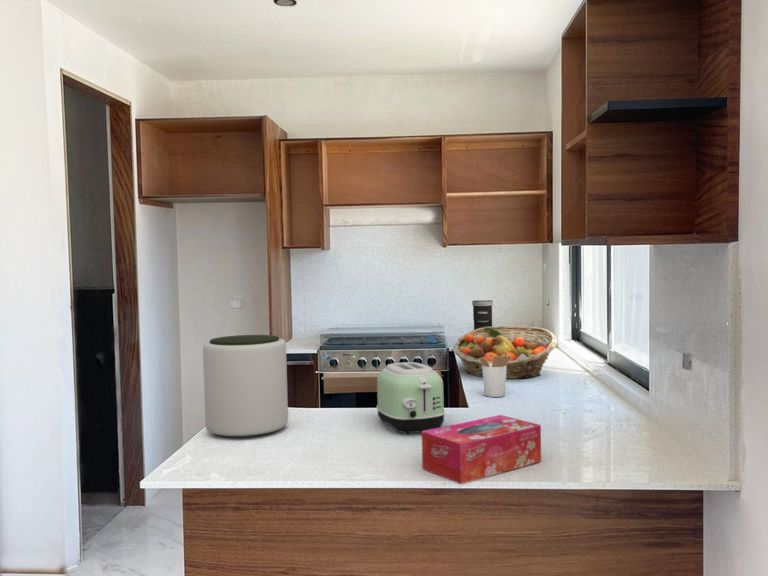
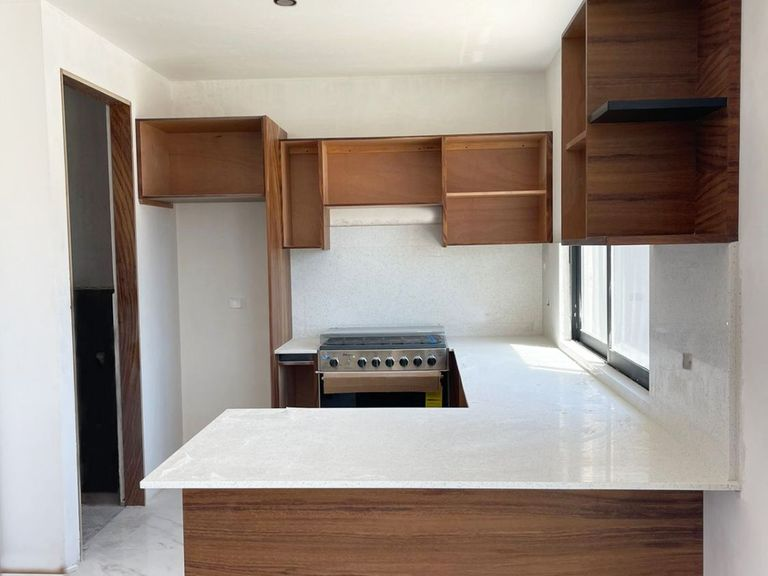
- utensil holder [479,351,512,398]
- fruit basket [452,325,558,380]
- coffee maker [471,299,494,330]
- plant pot [202,334,289,439]
- toaster [375,361,446,435]
- tissue box [421,414,542,485]
